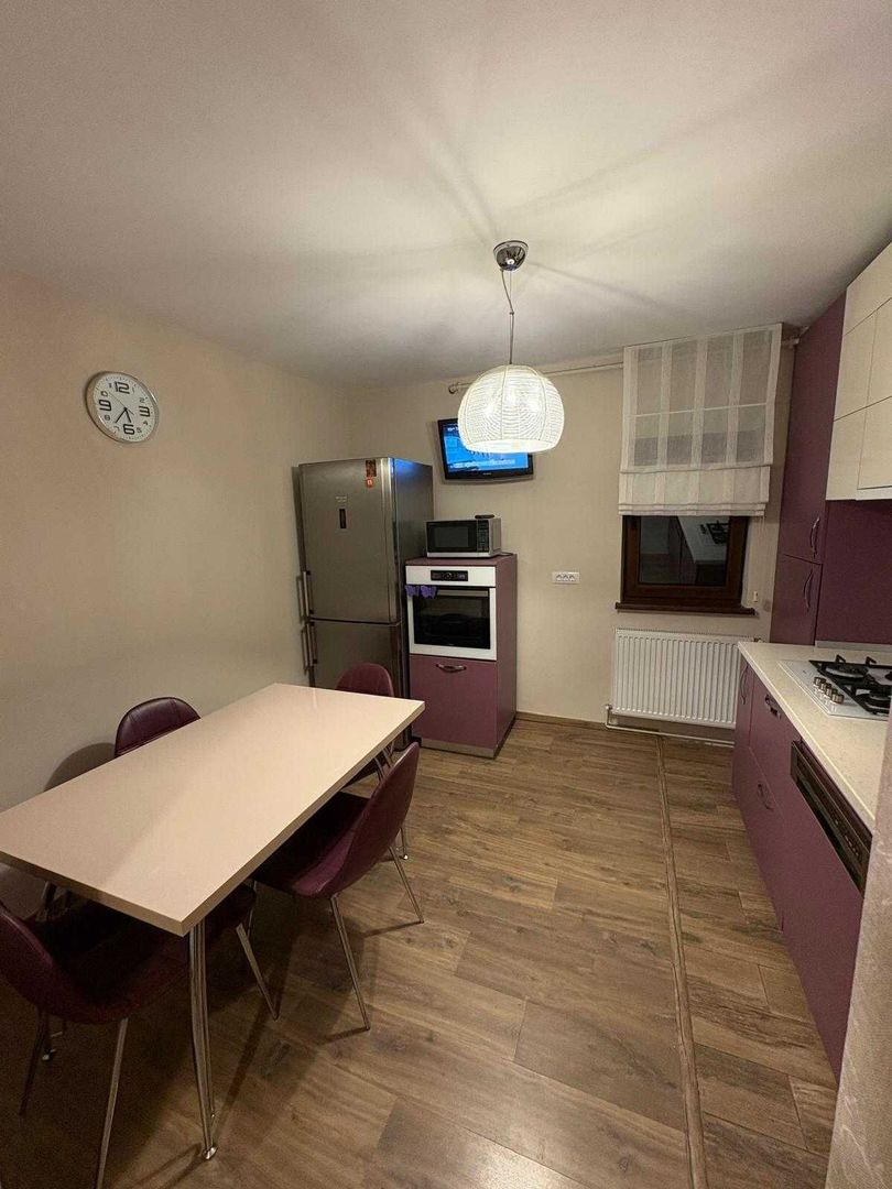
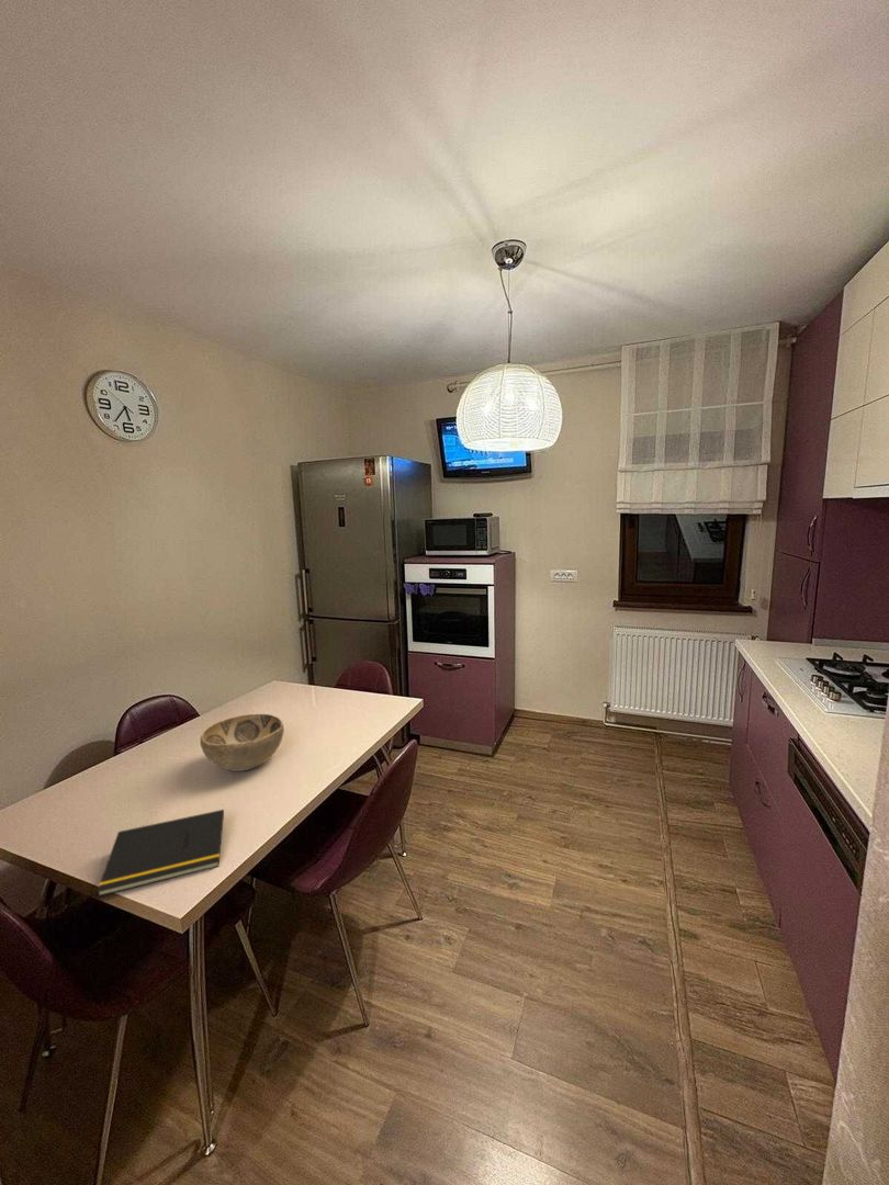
+ decorative bowl [199,713,285,772]
+ notepad [95,809,225,898]
